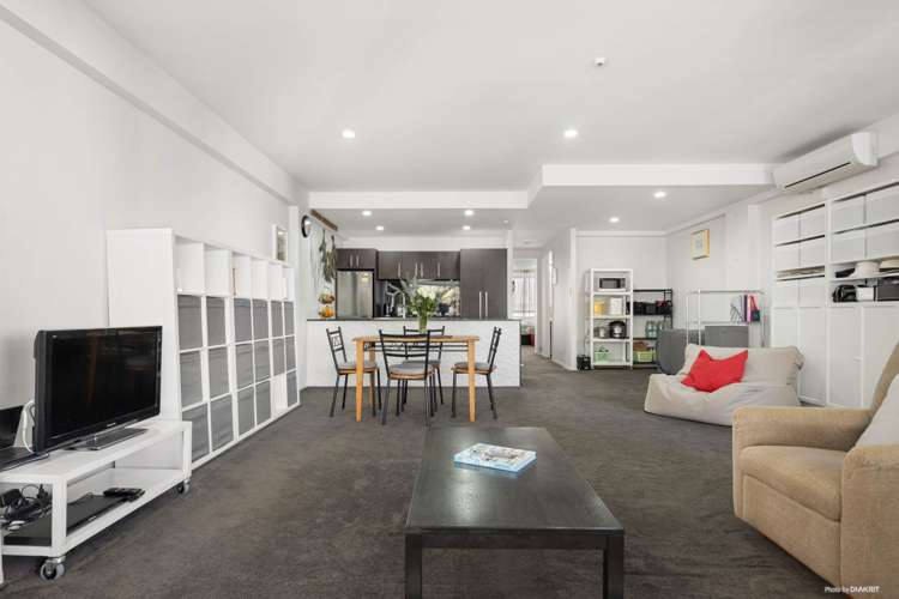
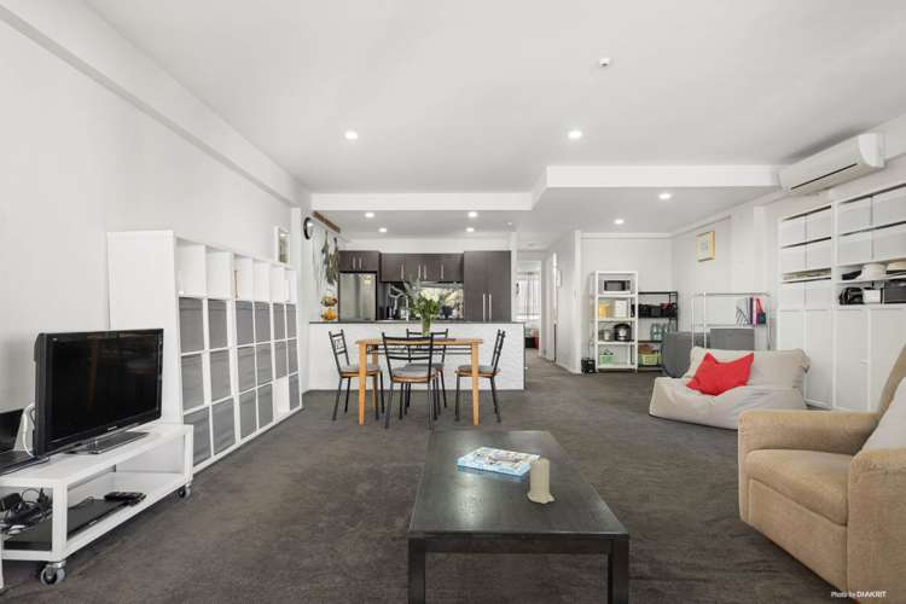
+ candle [527,455,556,505]
